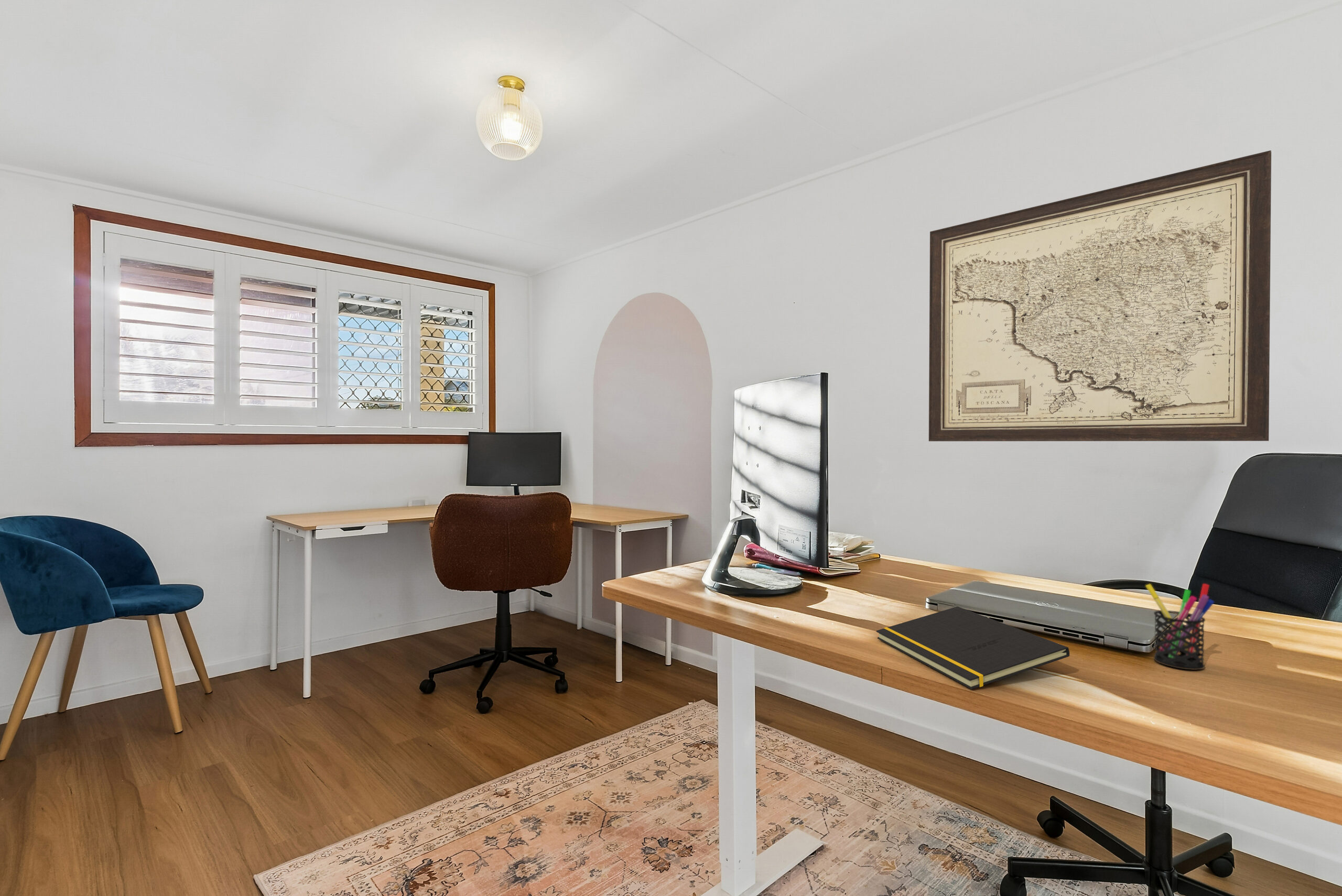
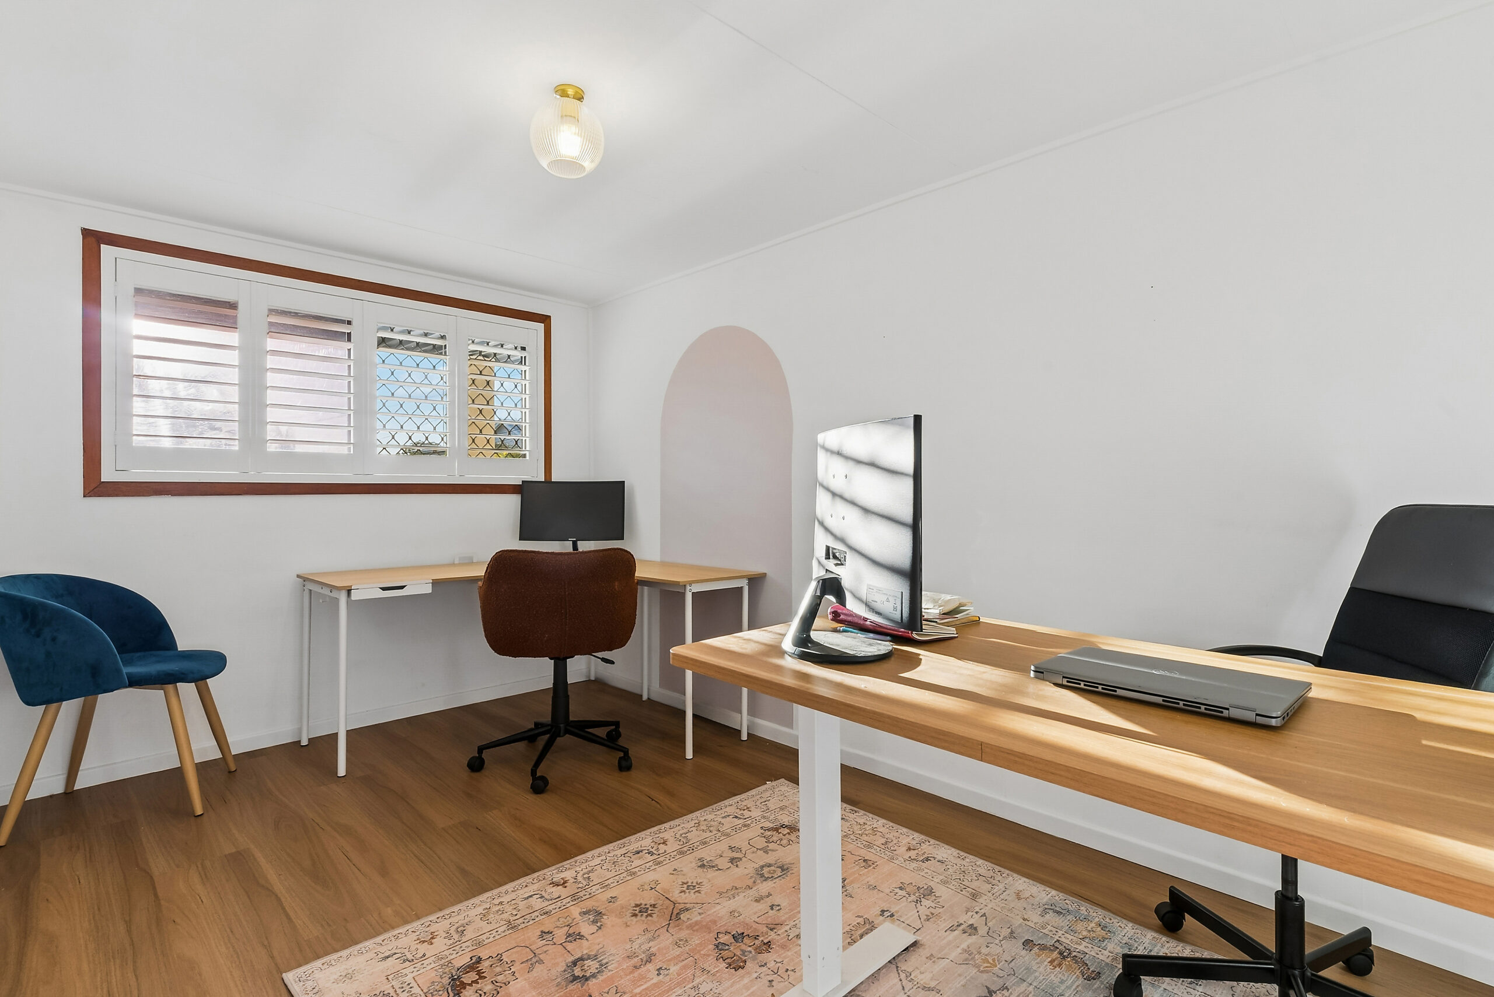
- notepad [876,606,1070,690]
- pen holder [1145,583,1215,671]
- wall art [928,150,1272,442]
